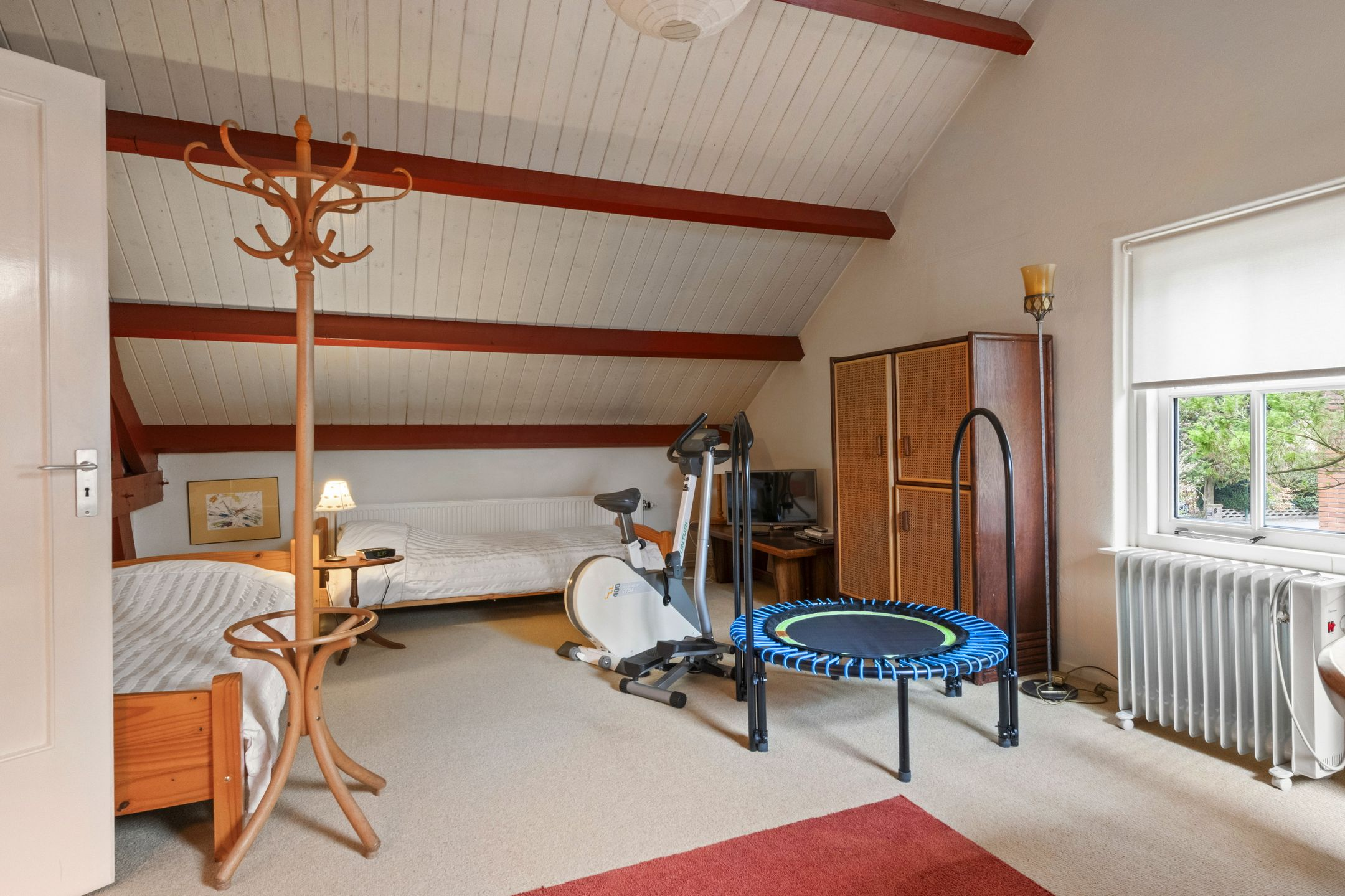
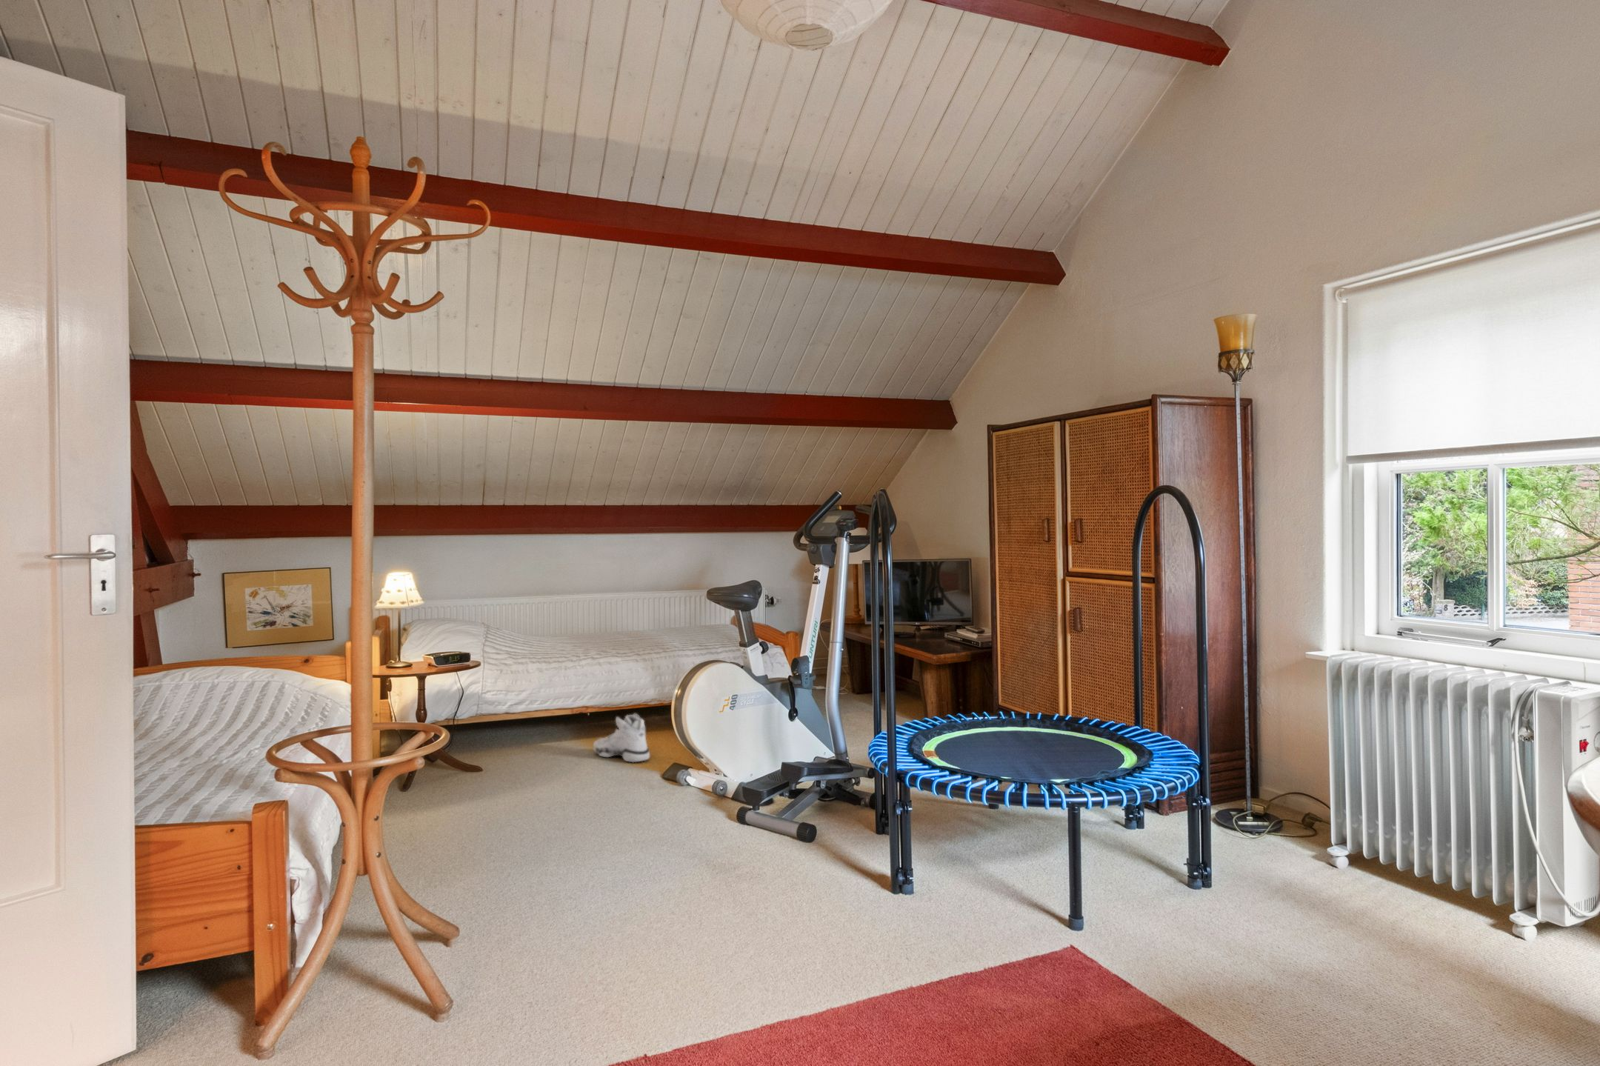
+ sneaker [592,713,651,763]
